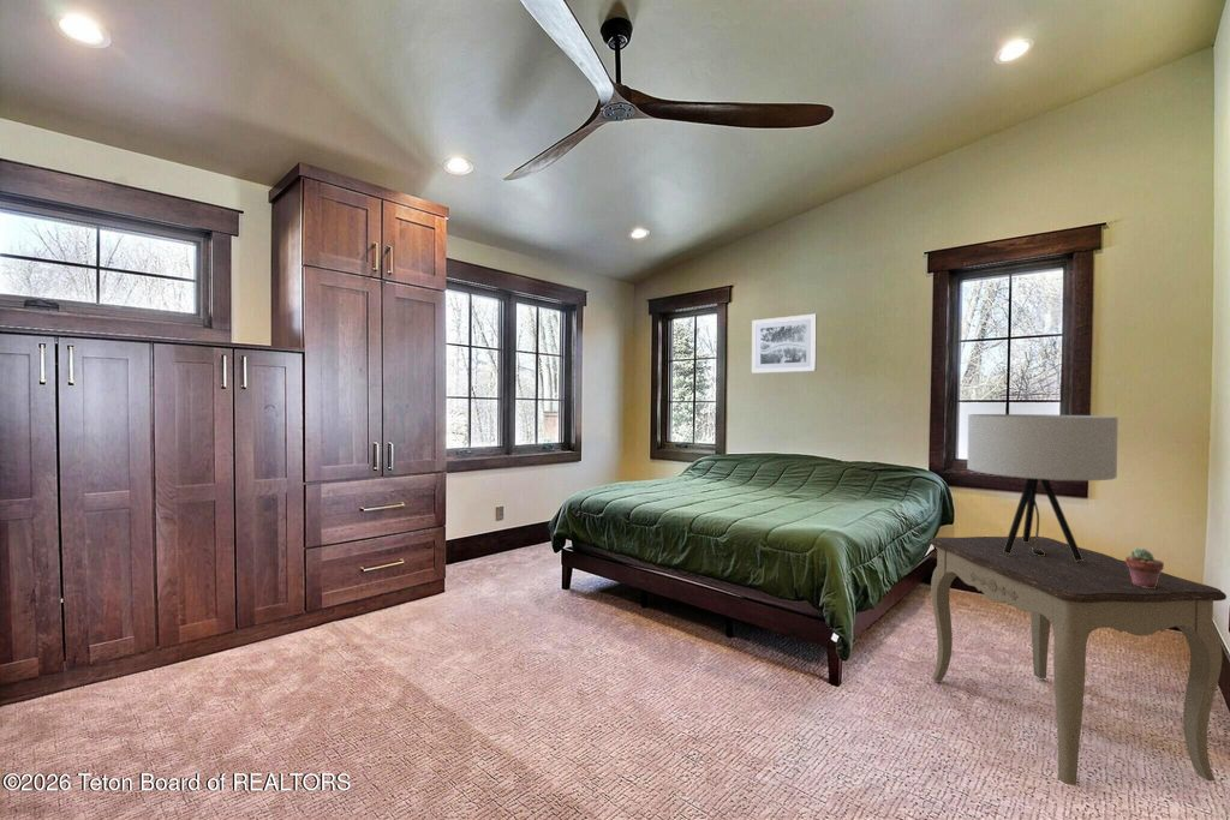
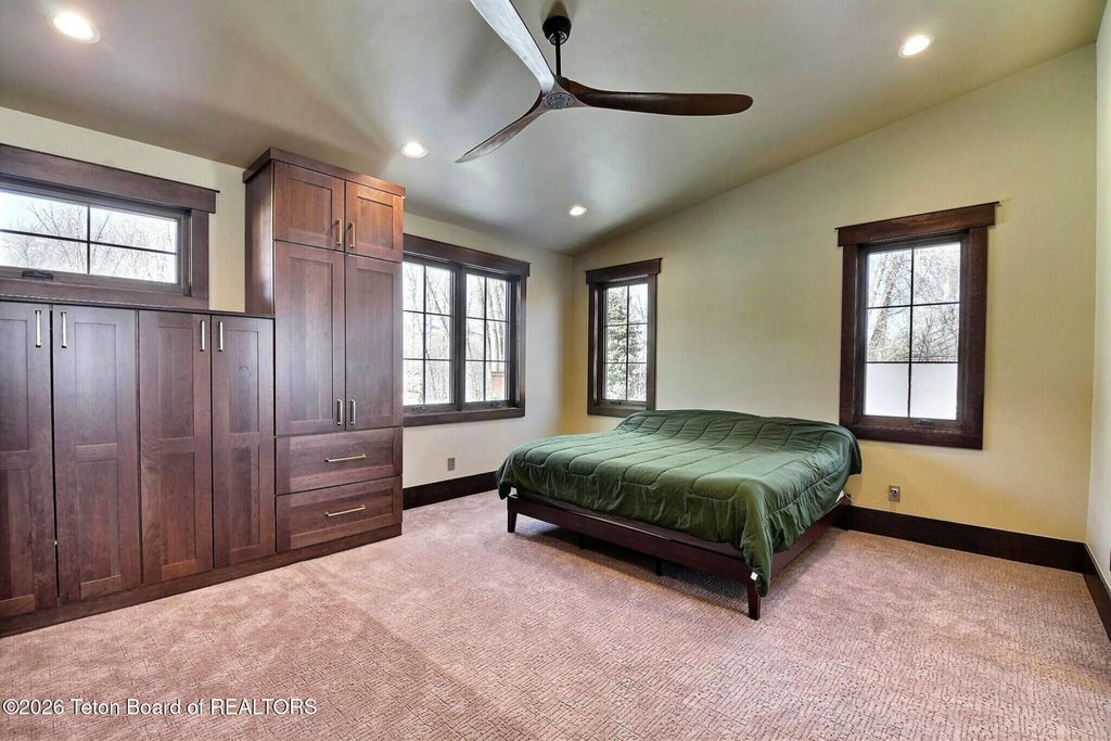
- side table [929,535,1228,786]
- potted succulent [1124,547,1165,588]
- table lamp [966,413,1119,562]
- wall art [751,313,818,375]
